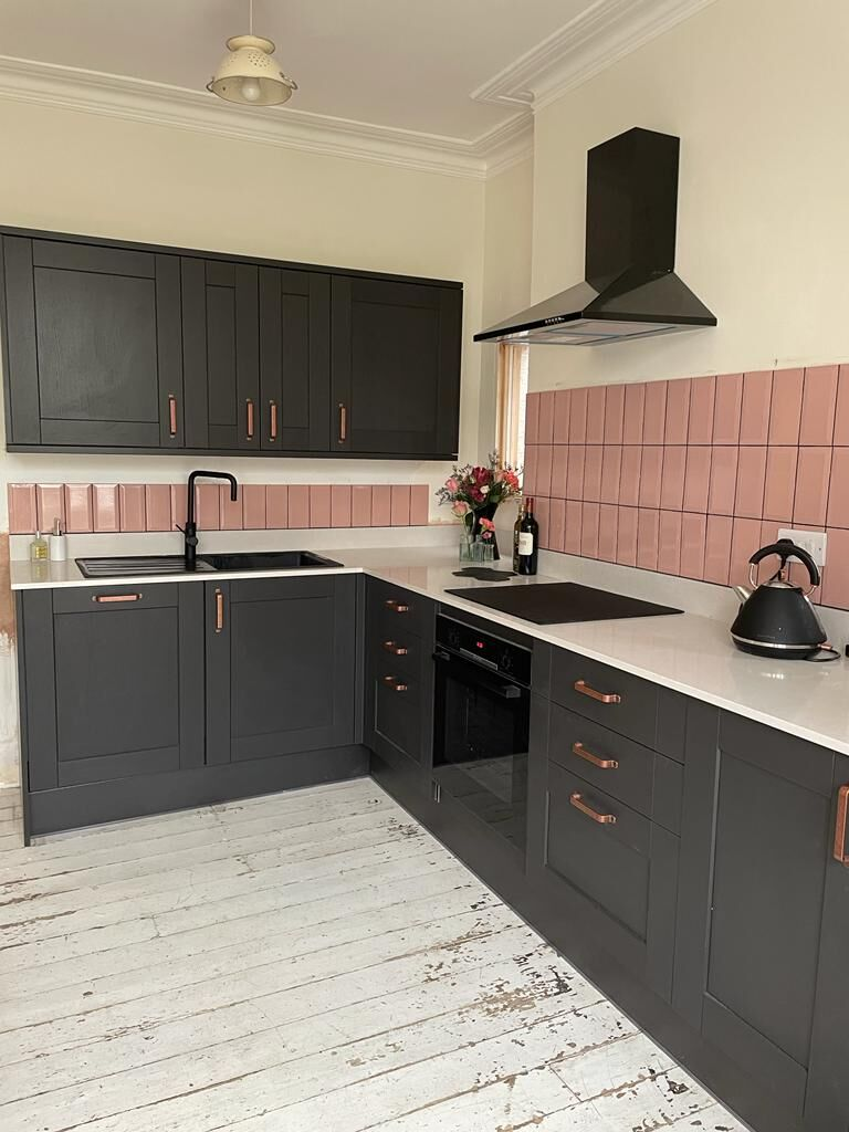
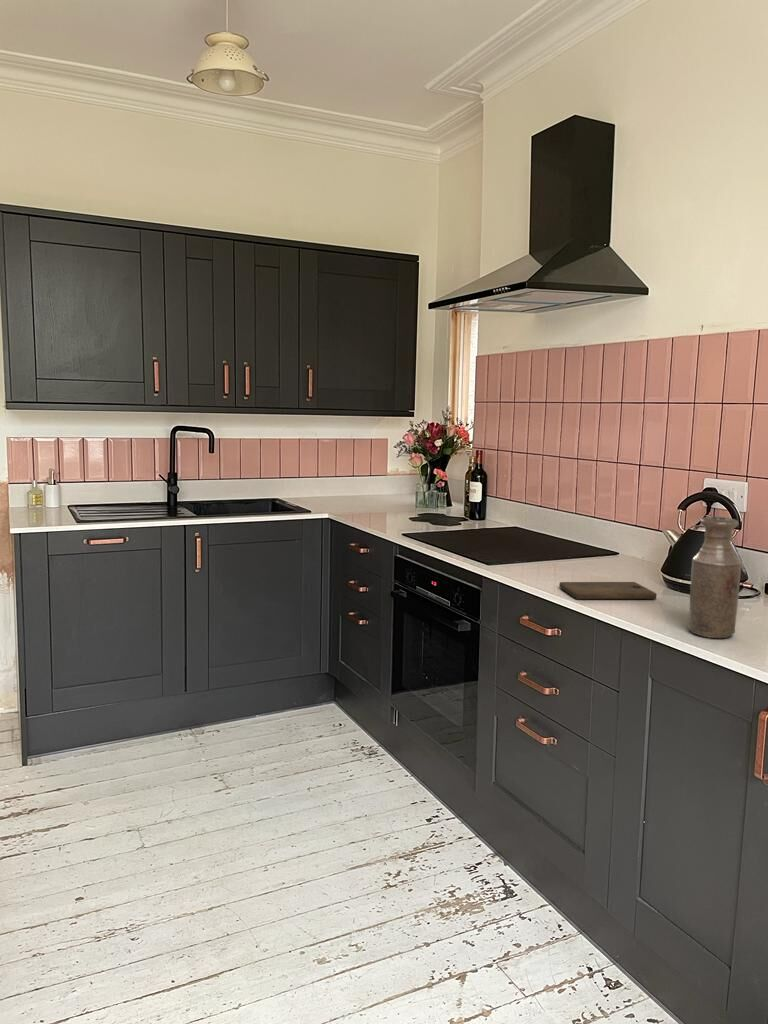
+ cutting board [558,581,658,600]
+ bottle [687,516,742,639]
